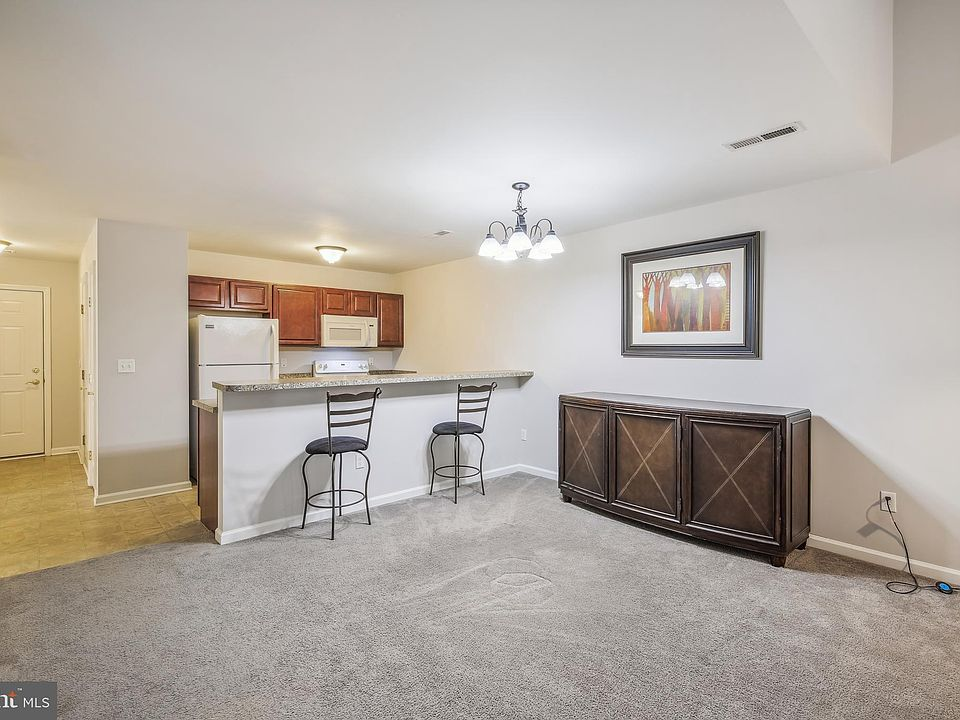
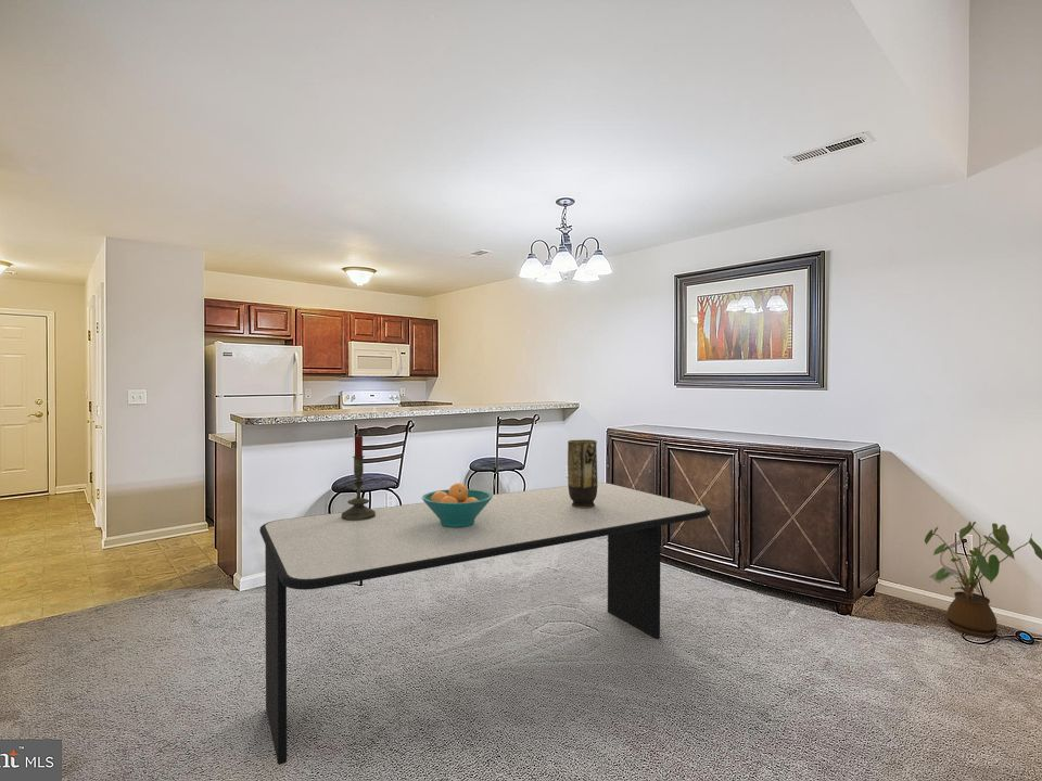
+ house plant [924,521,1042,639]
+ vase [567,438,599,508]
+ fruit bowl [421,482,493,527]
+ candle [342,435,376,521]
+ dining table [258,482,711,766]
